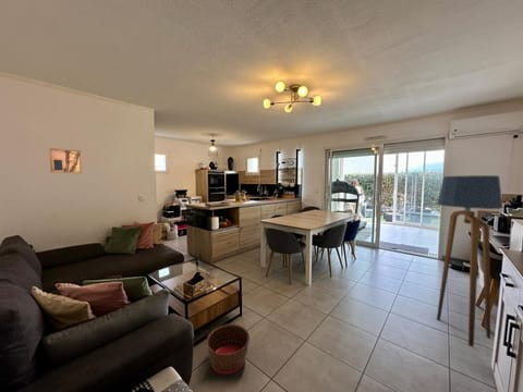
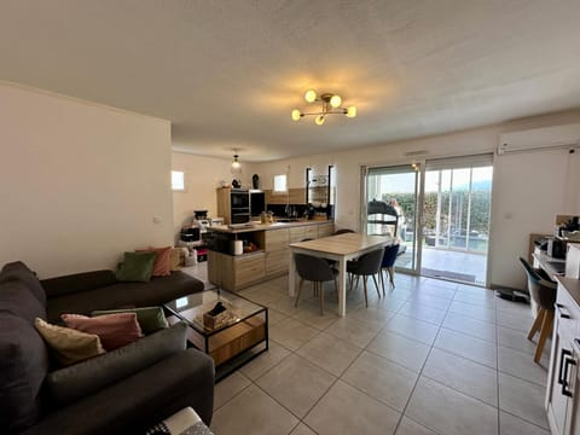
- floor lamp [436,174,503,347]
- wall art [48,147,83,174]
- basket [206,323,251,376]
